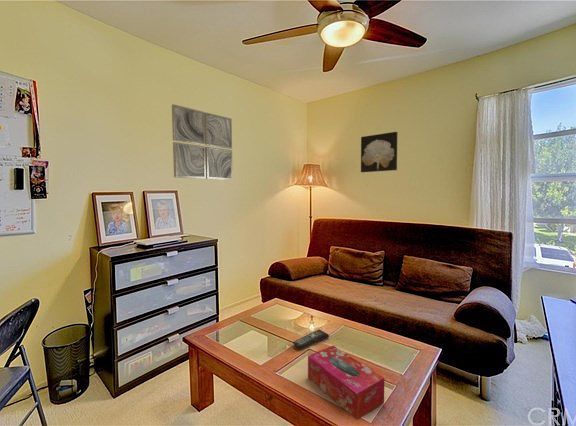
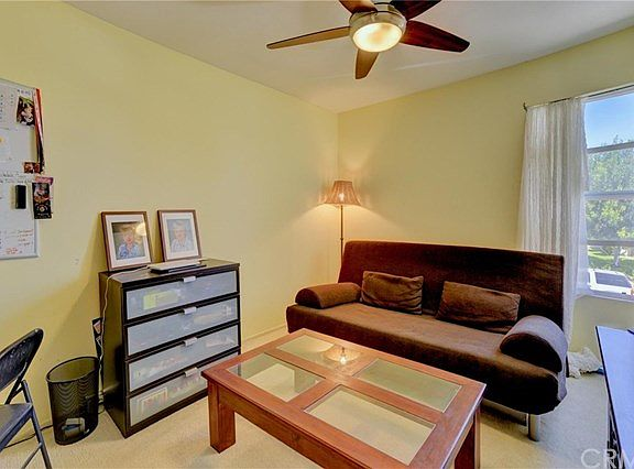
- wall art [360,131,399,173]
- tissue box [307,345,385,421]
- remote control [292,329,330,350]
- wall art [171,103,234,181]
